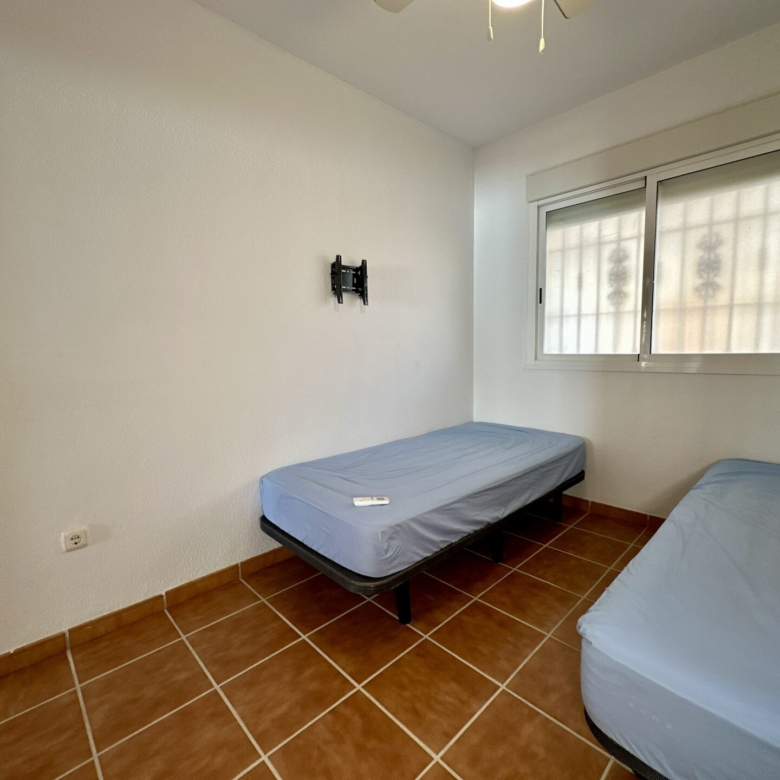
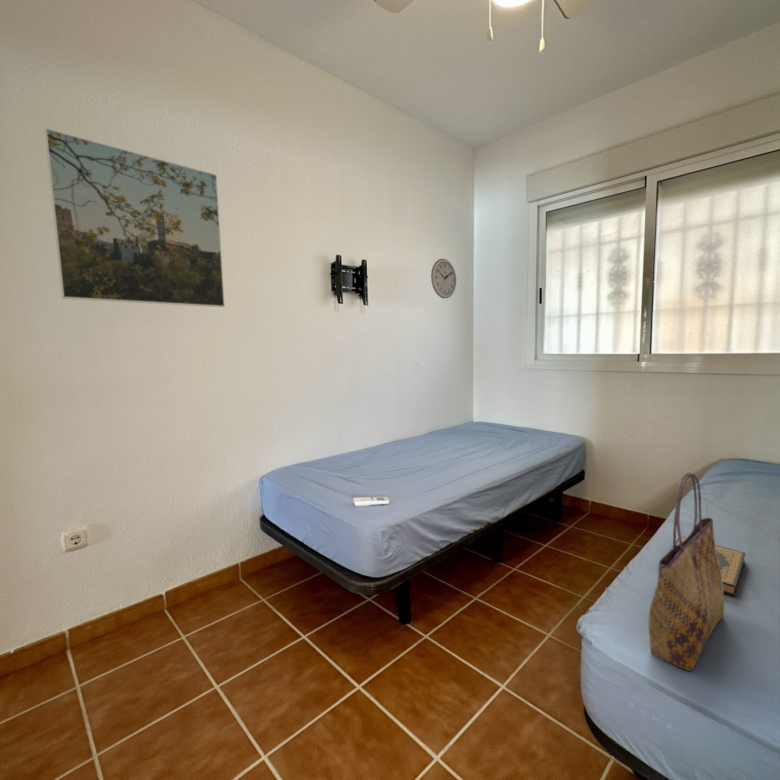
+ wall clock [430,258,457,299]
+ hardback book [669,536,747,597]
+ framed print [44,127,226,308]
+ tote bag [648,471,725,672]
